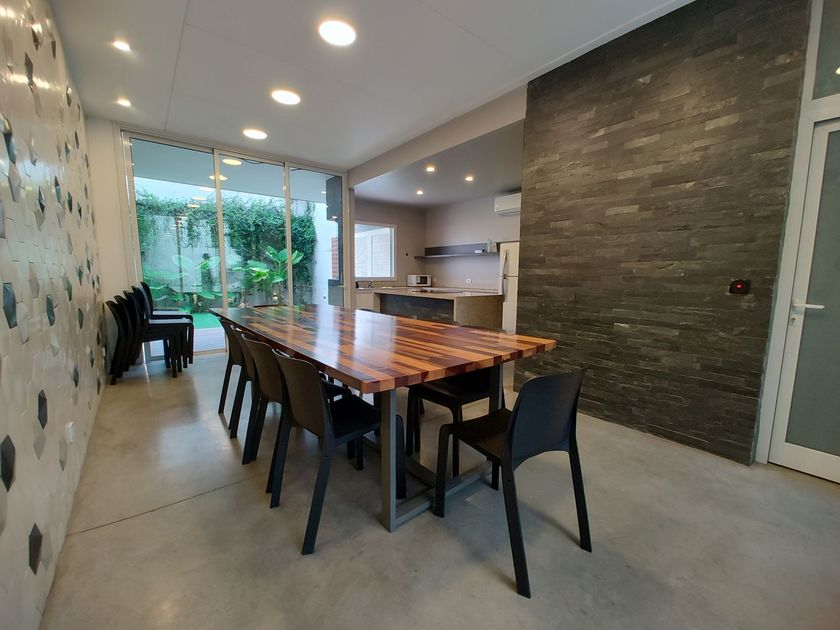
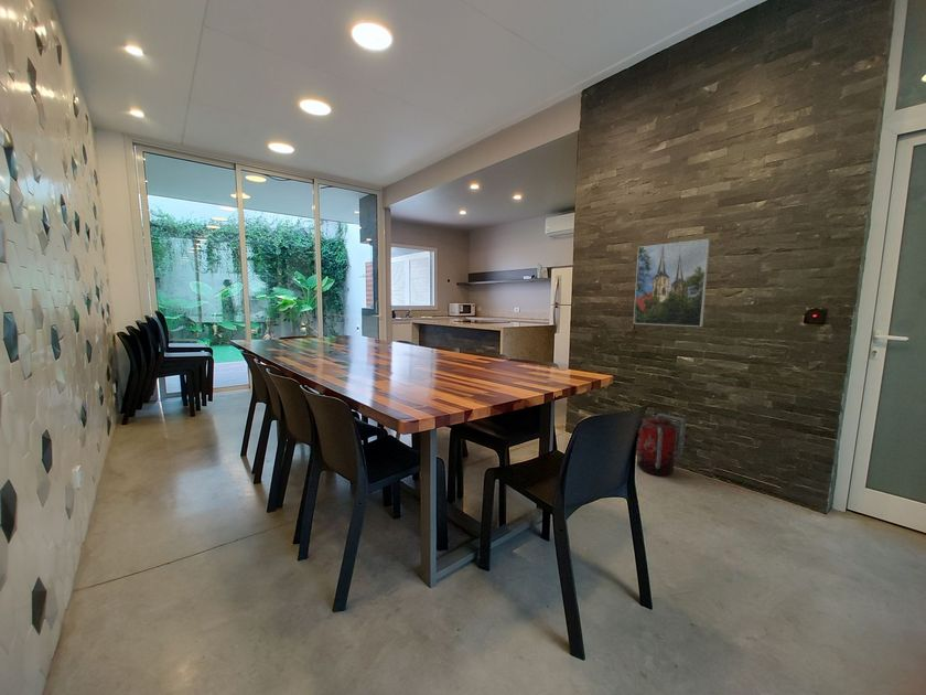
+ fire extinguisher [636,413,687,477]
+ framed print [633,238,711,328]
